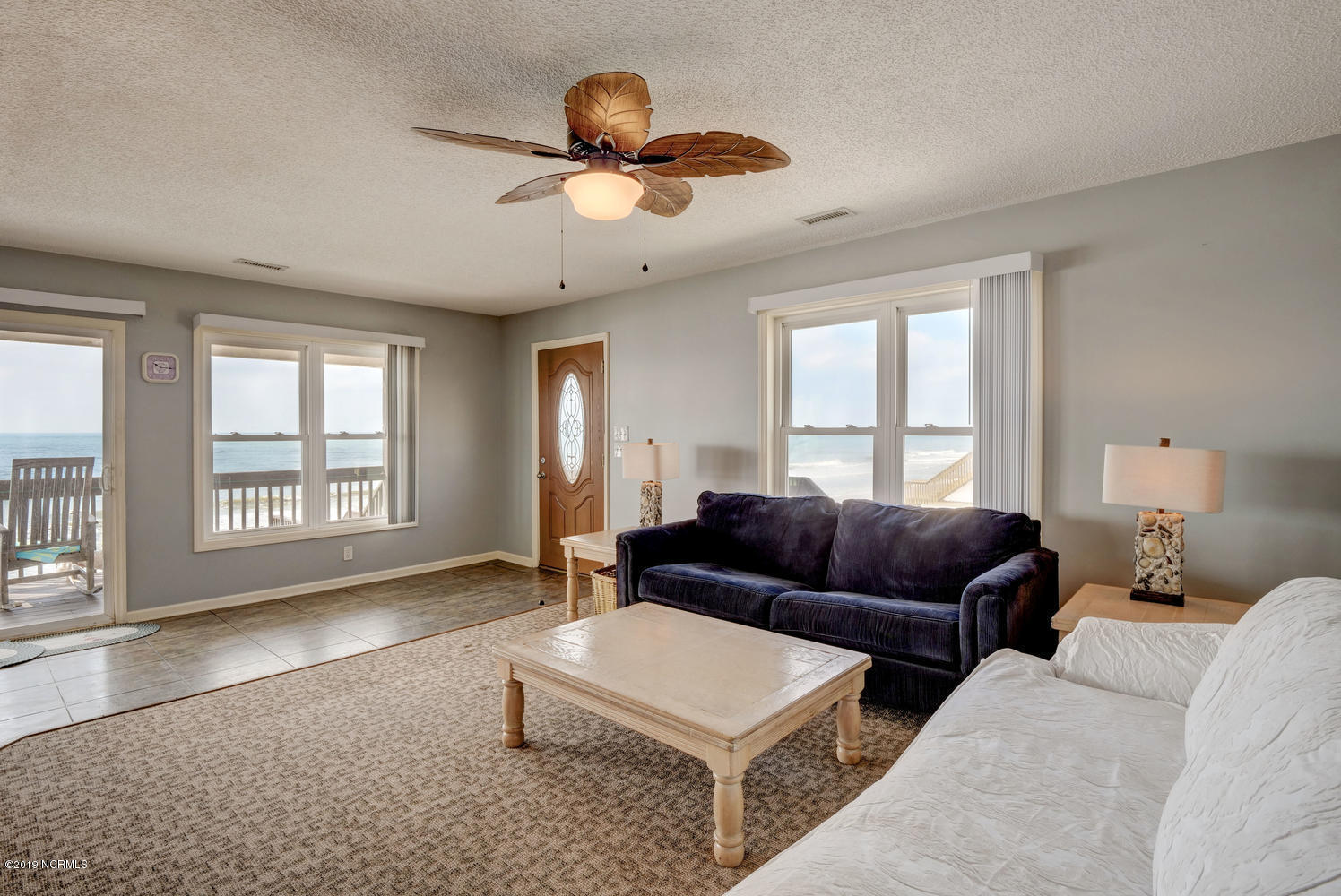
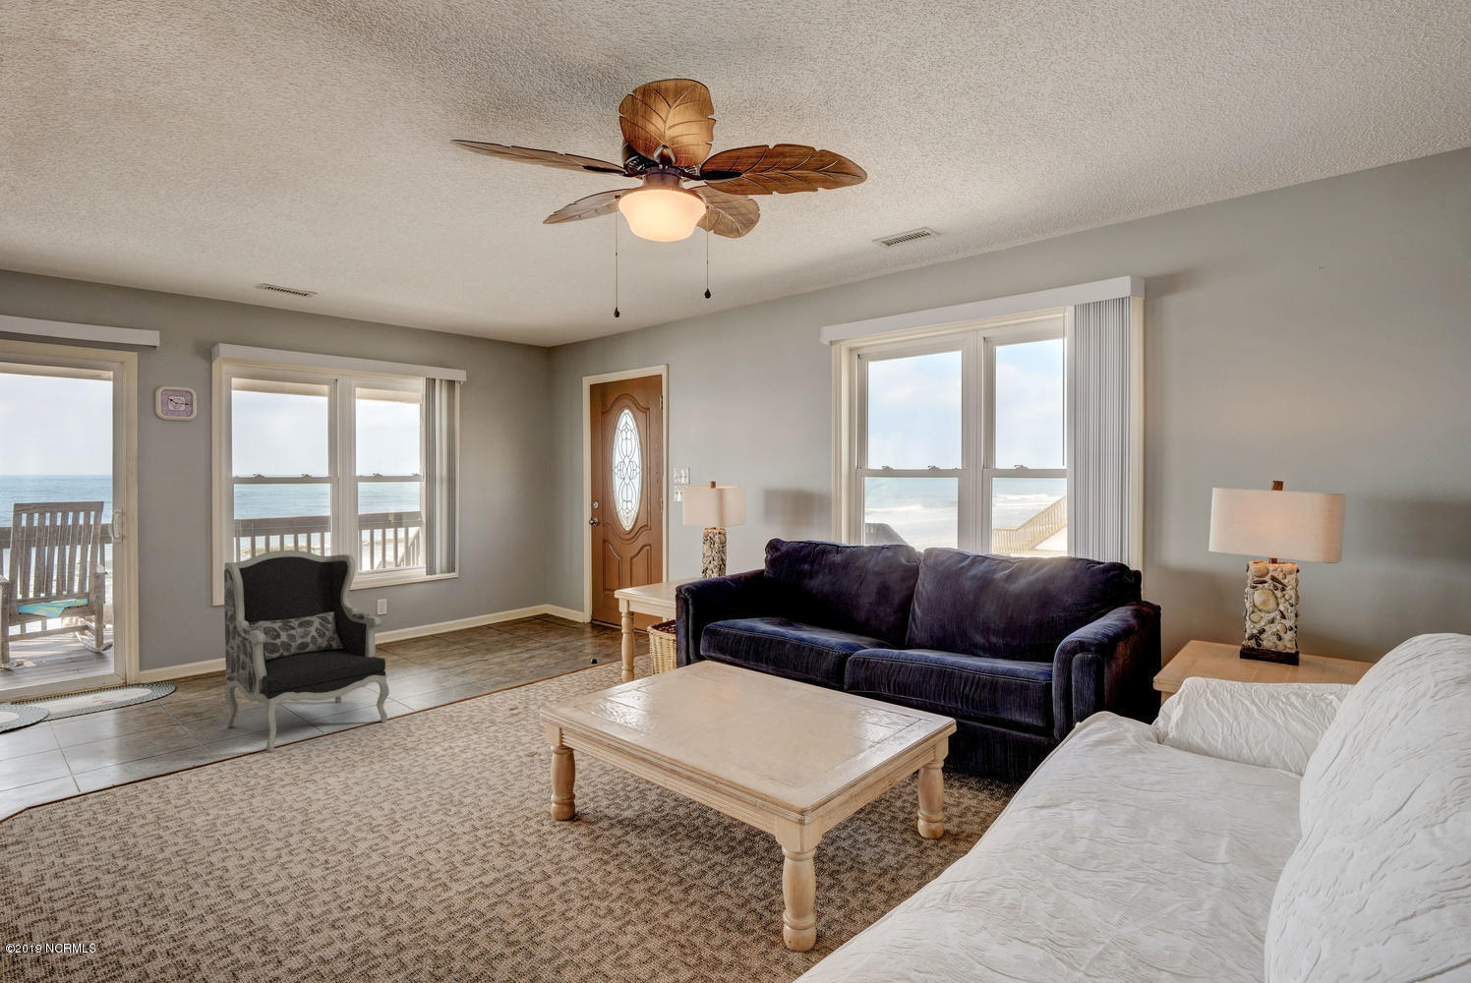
+ armchair [223,550,391,752]
